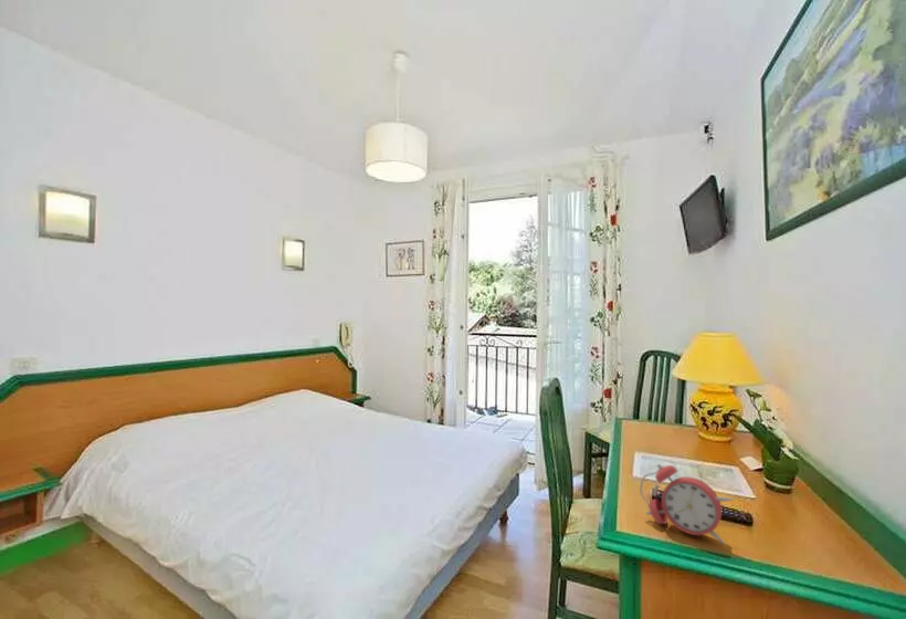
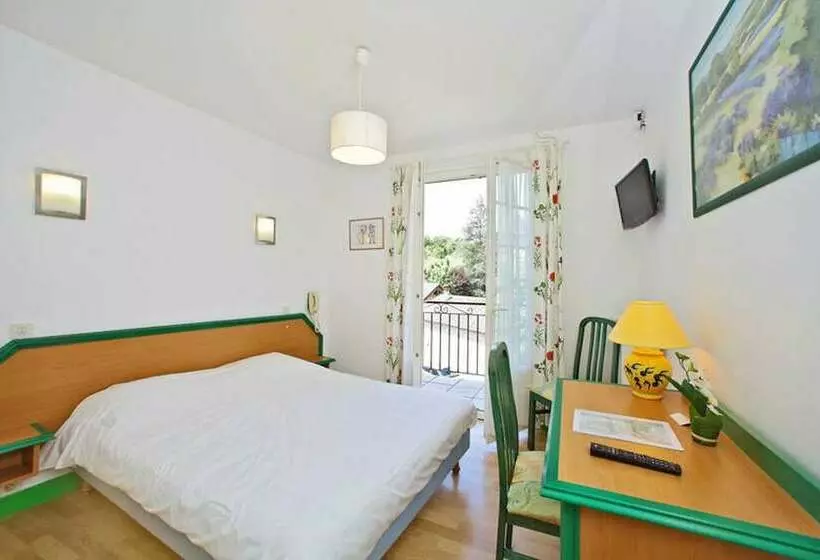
- alarm clock [639,463,735,545]
